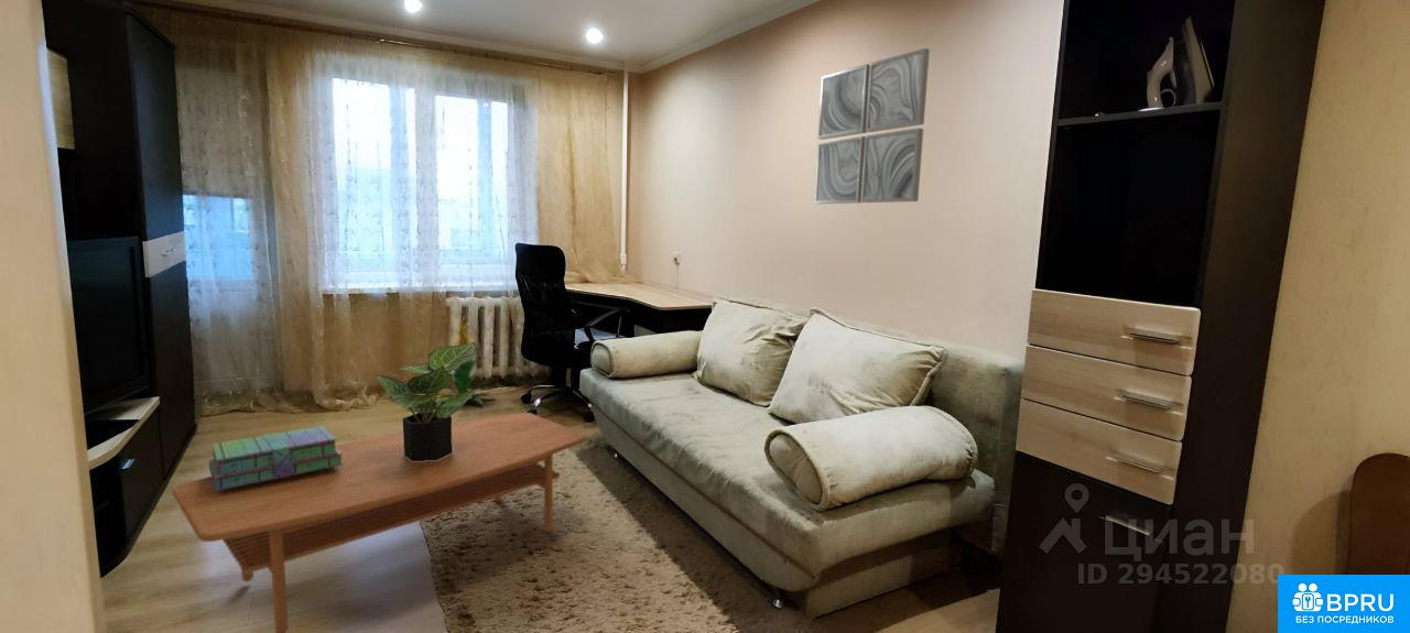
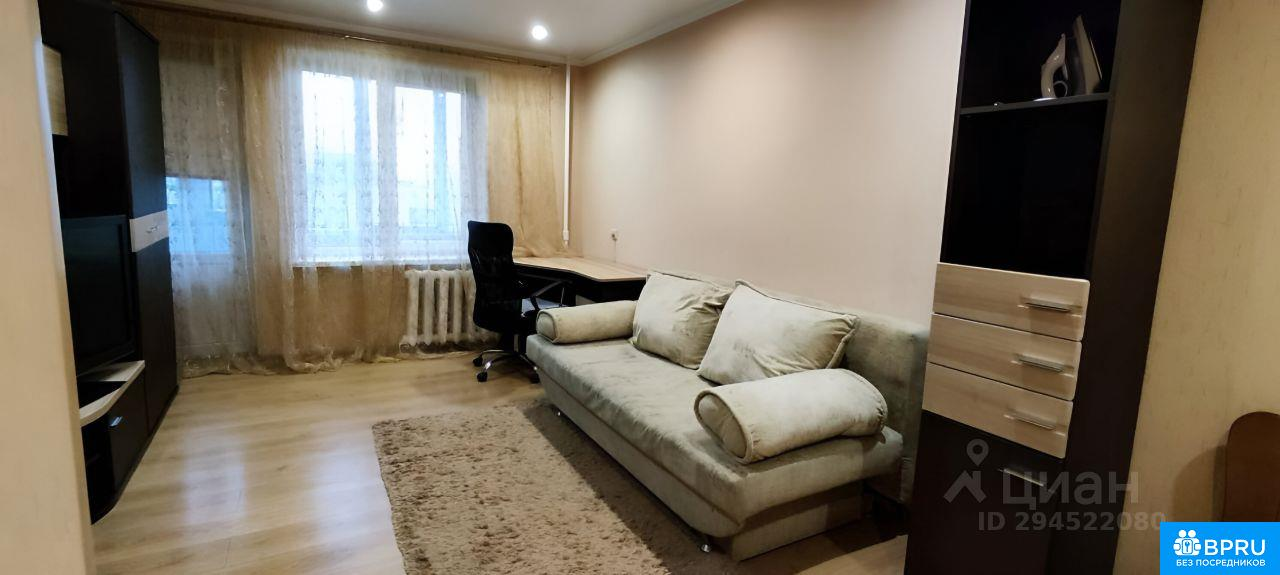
- stack of books [207,425,344,491]
- potted plant [375,342,478,461]
- coffee table [171,412,588,633]
- wall art [813,47,931,205]
- indoor plant [436,315,497,405]
